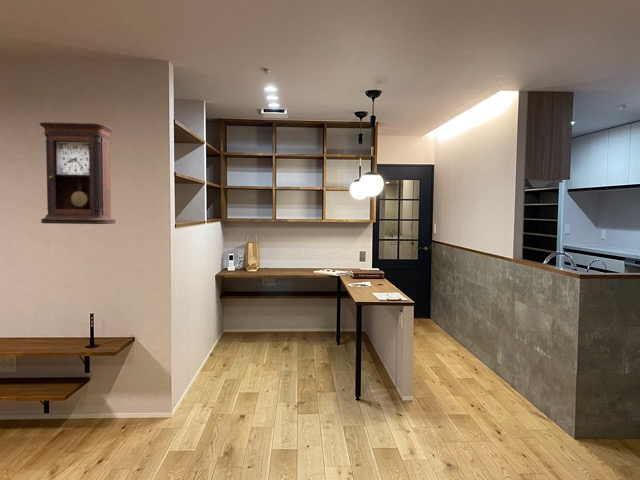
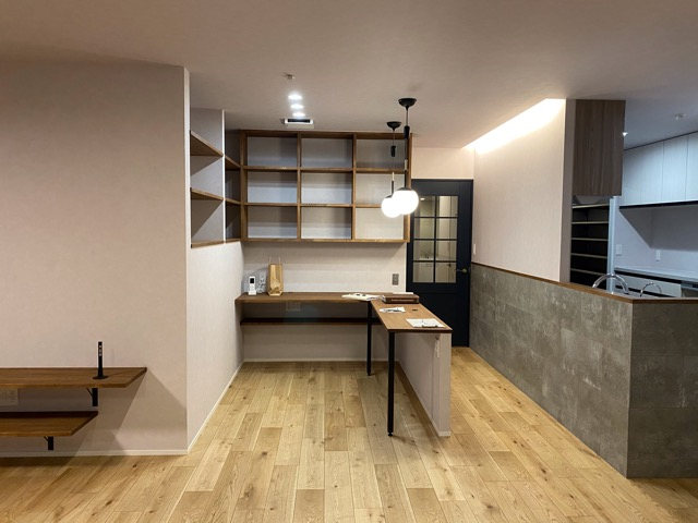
- pendulum clock [39,121,117,225]
